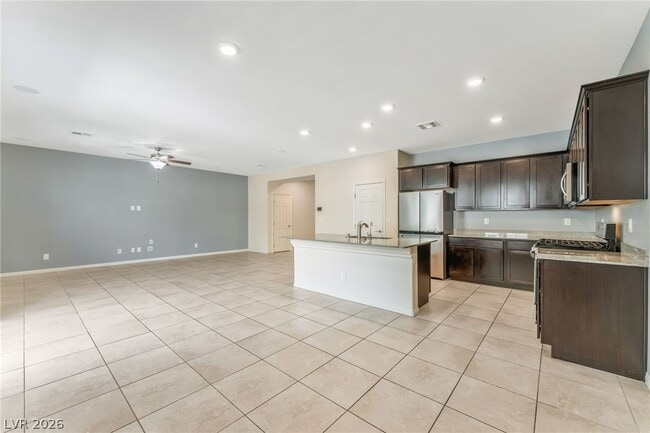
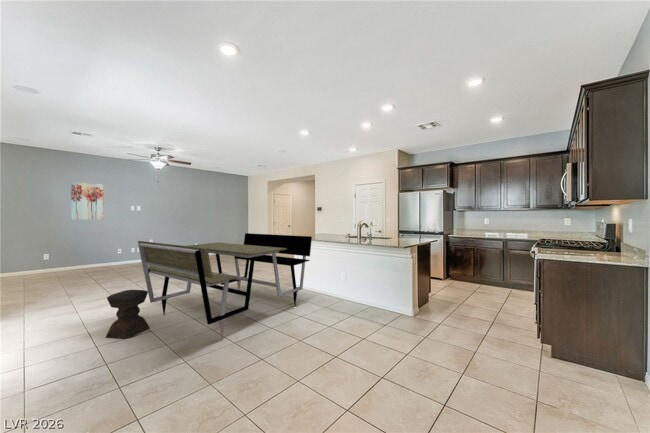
+ dining table [137,232,313,341]
+ wall art [70,181,105,221]
+ stool [105,289,150,340]
